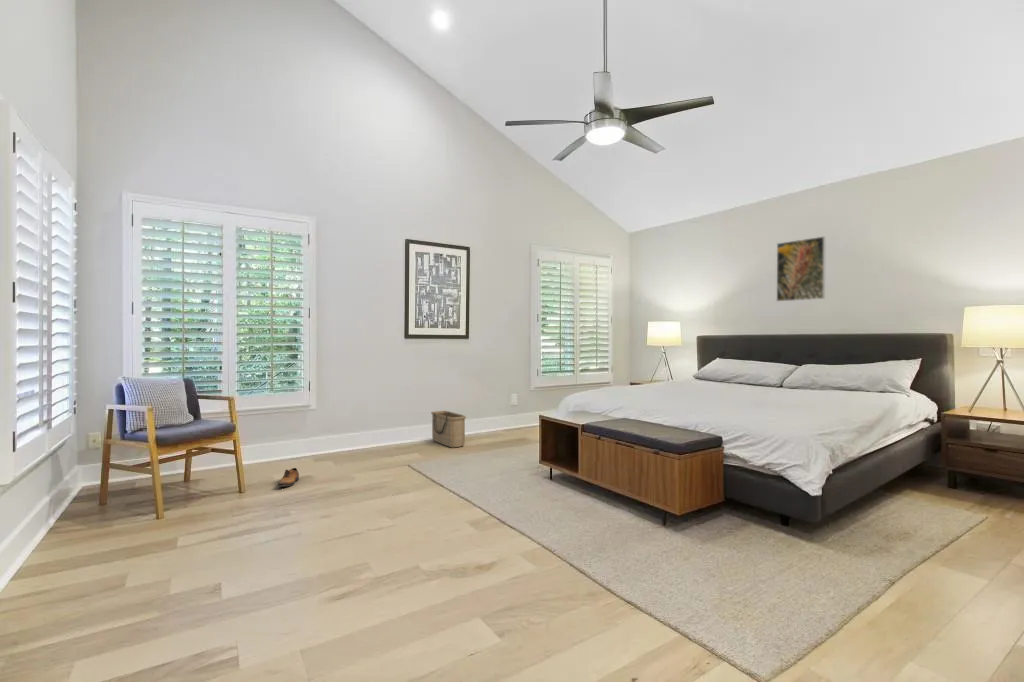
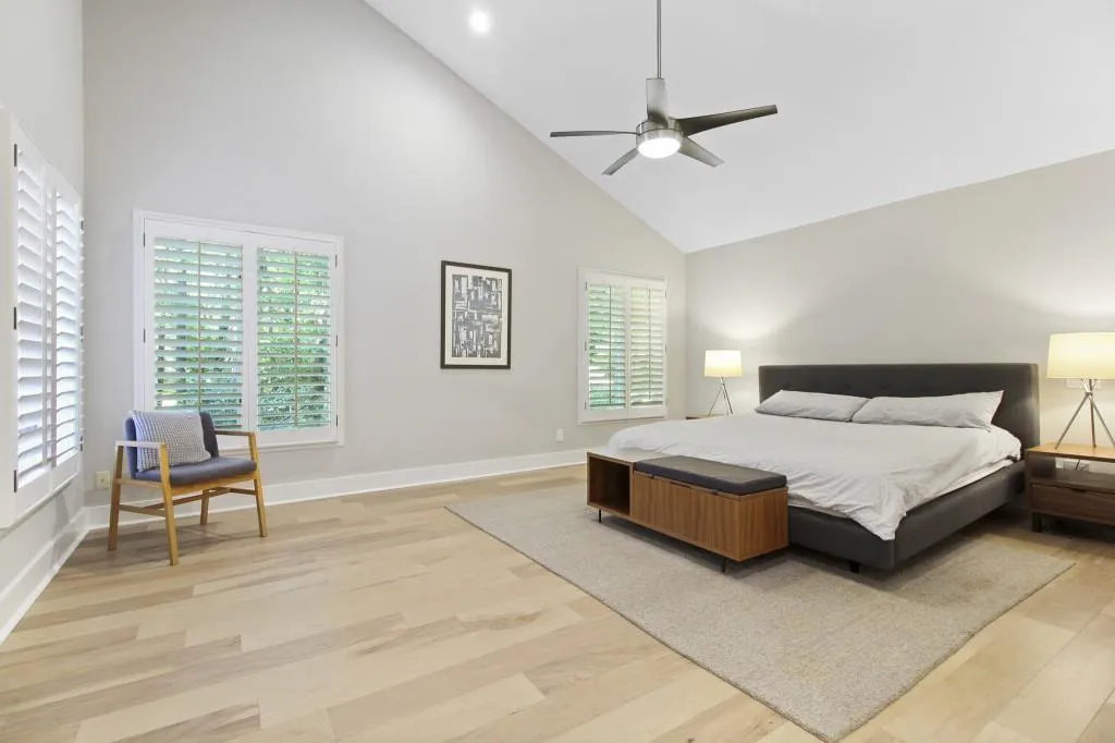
- basket [430,410,467,448]
- shoe [277,467,300,487]
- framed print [776,236,826,302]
